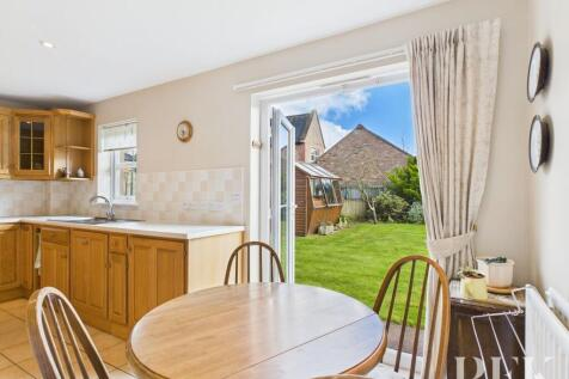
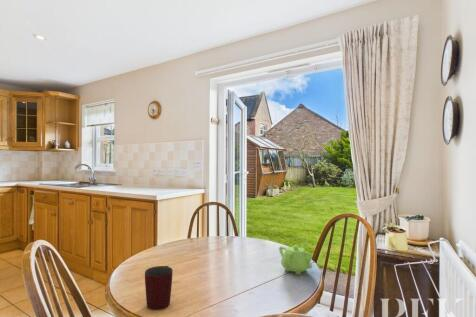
+ mug [144,265,174,311]
+ teapot [278,241,313,276]
